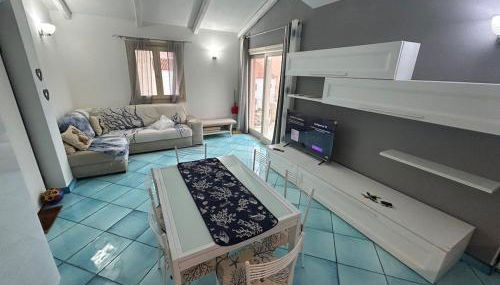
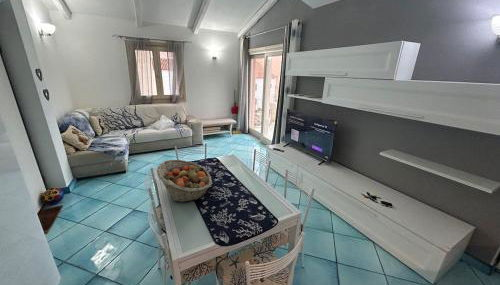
+ fruit basket [156,159,213,203]
